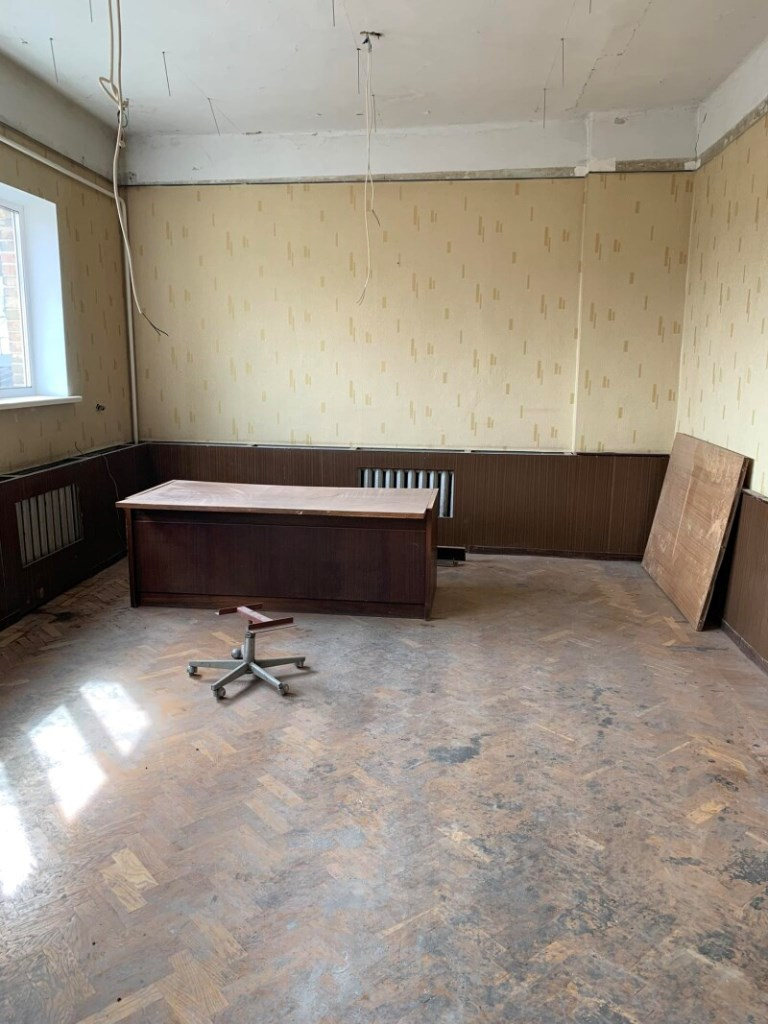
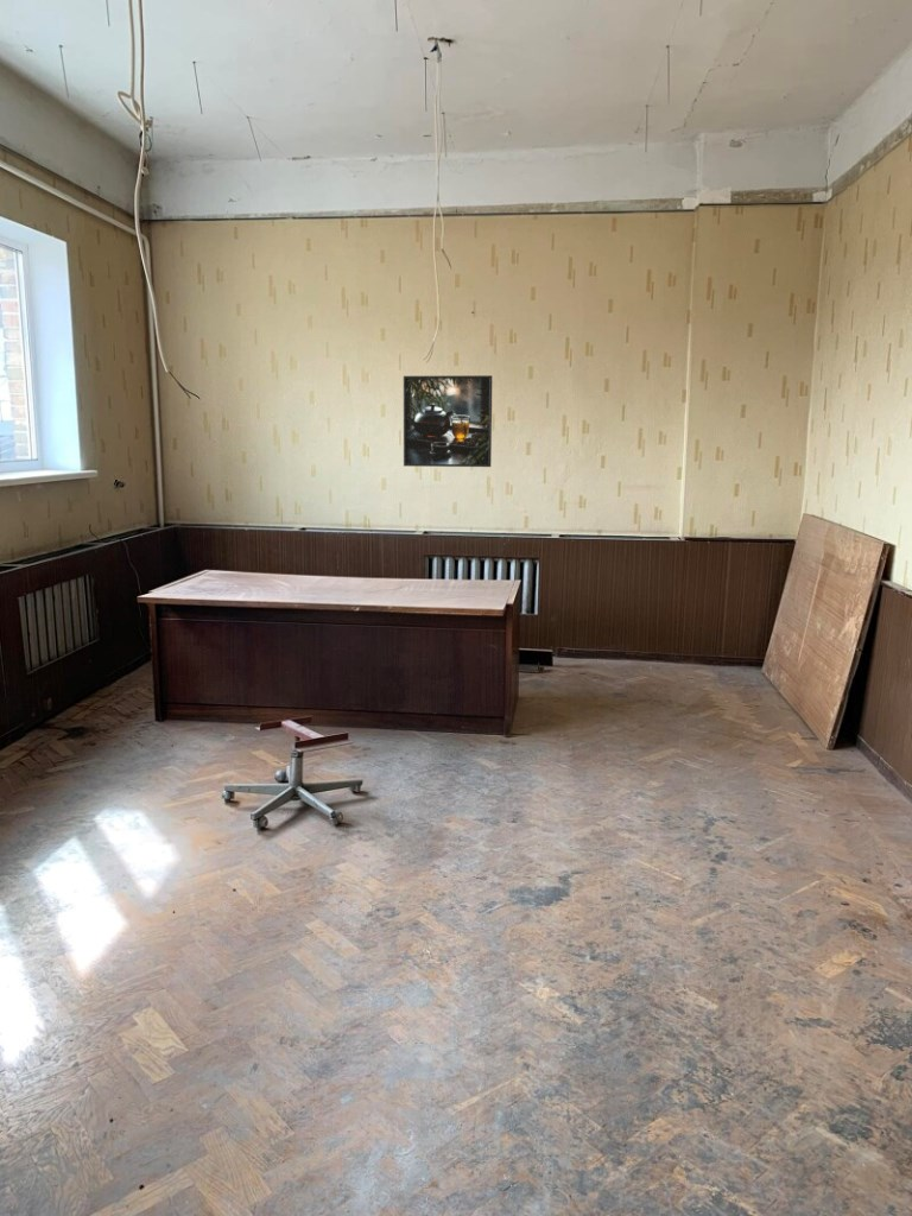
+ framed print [403,374,493,468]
